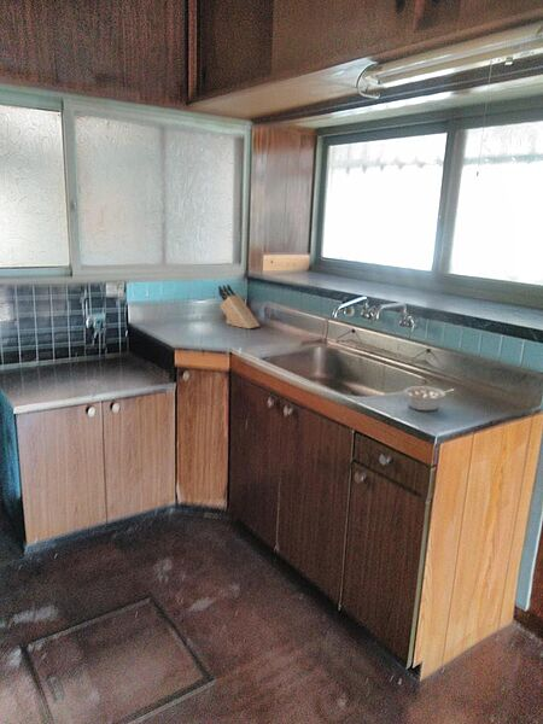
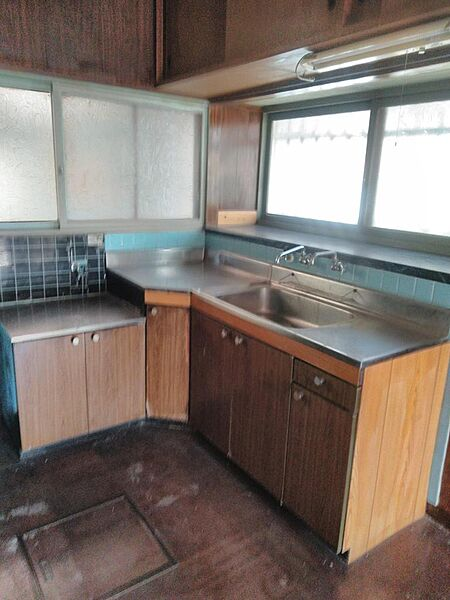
- legume [403,385,455,411]
- knife block [217,284,261,329]
